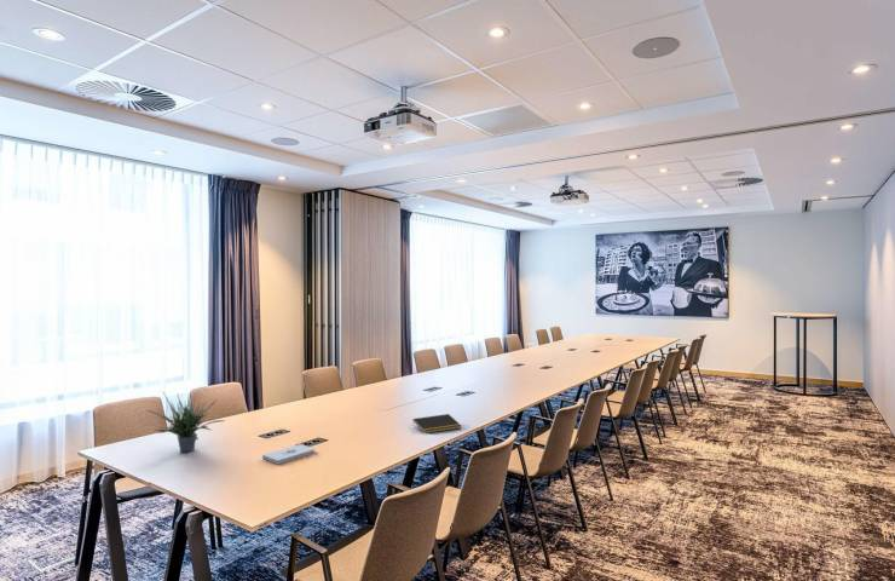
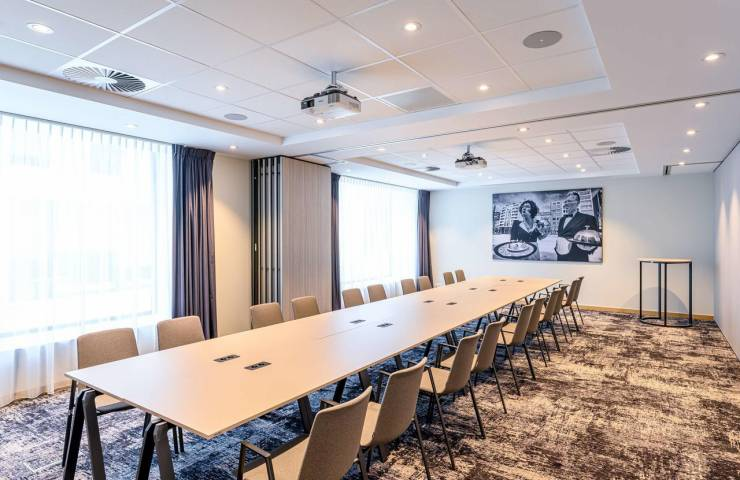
- potted plant [145,392,226,453]
- notepad [261,443,316,465]
- notepad [411,413,462,435]
